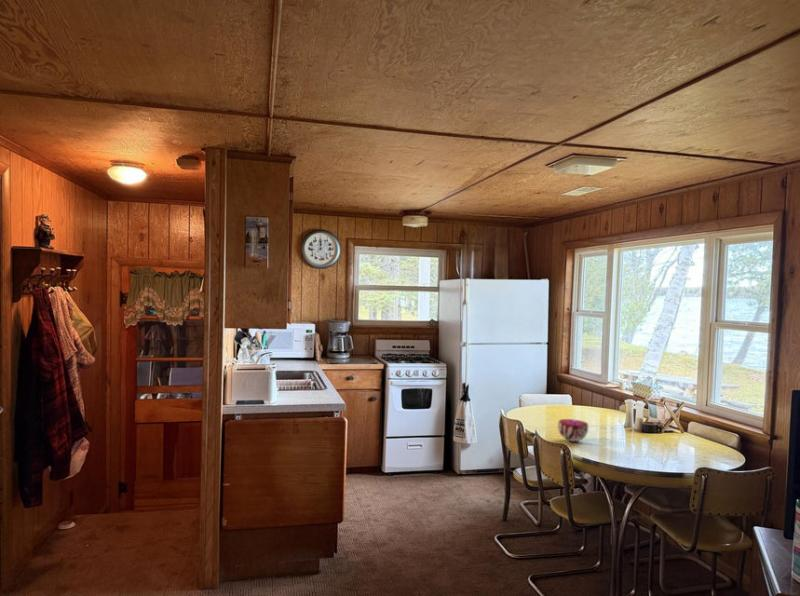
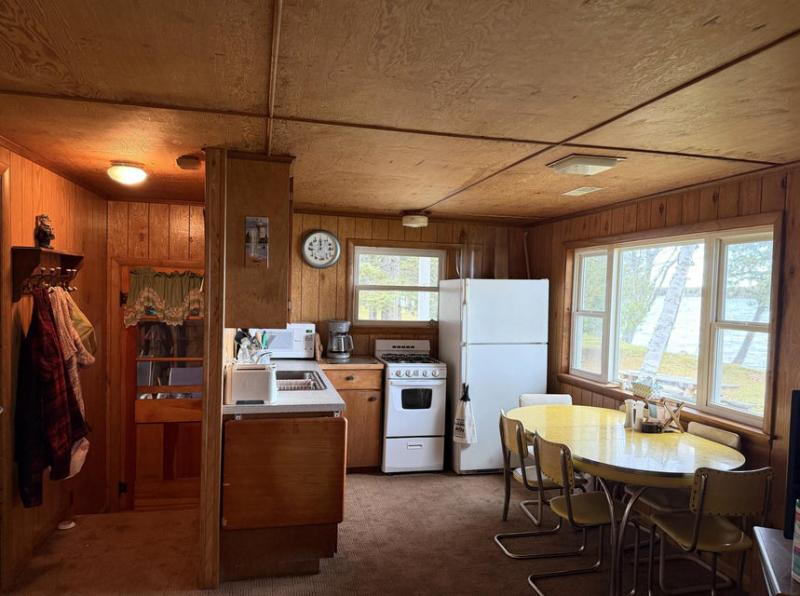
- decorative bowl [557,418,589,442]
